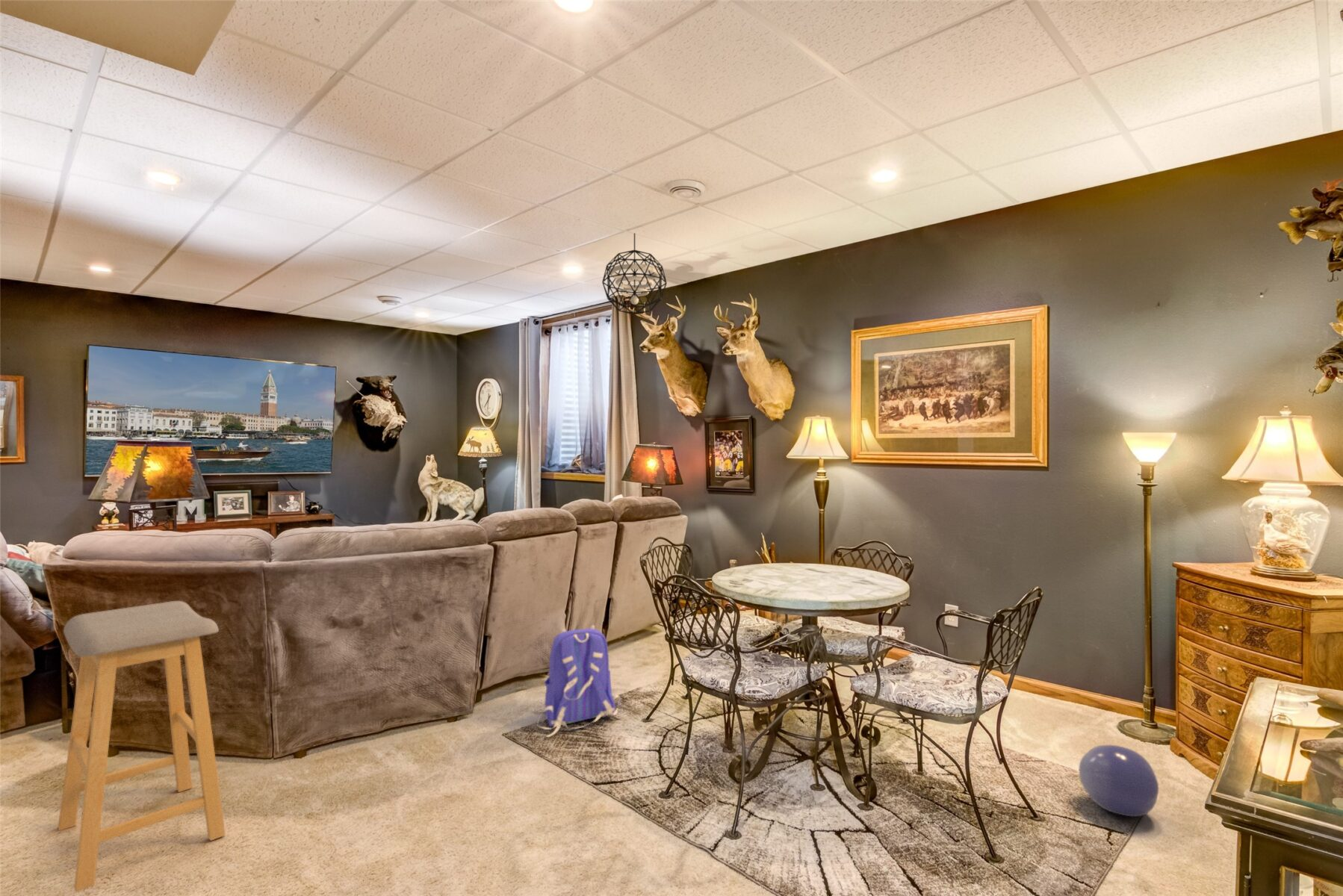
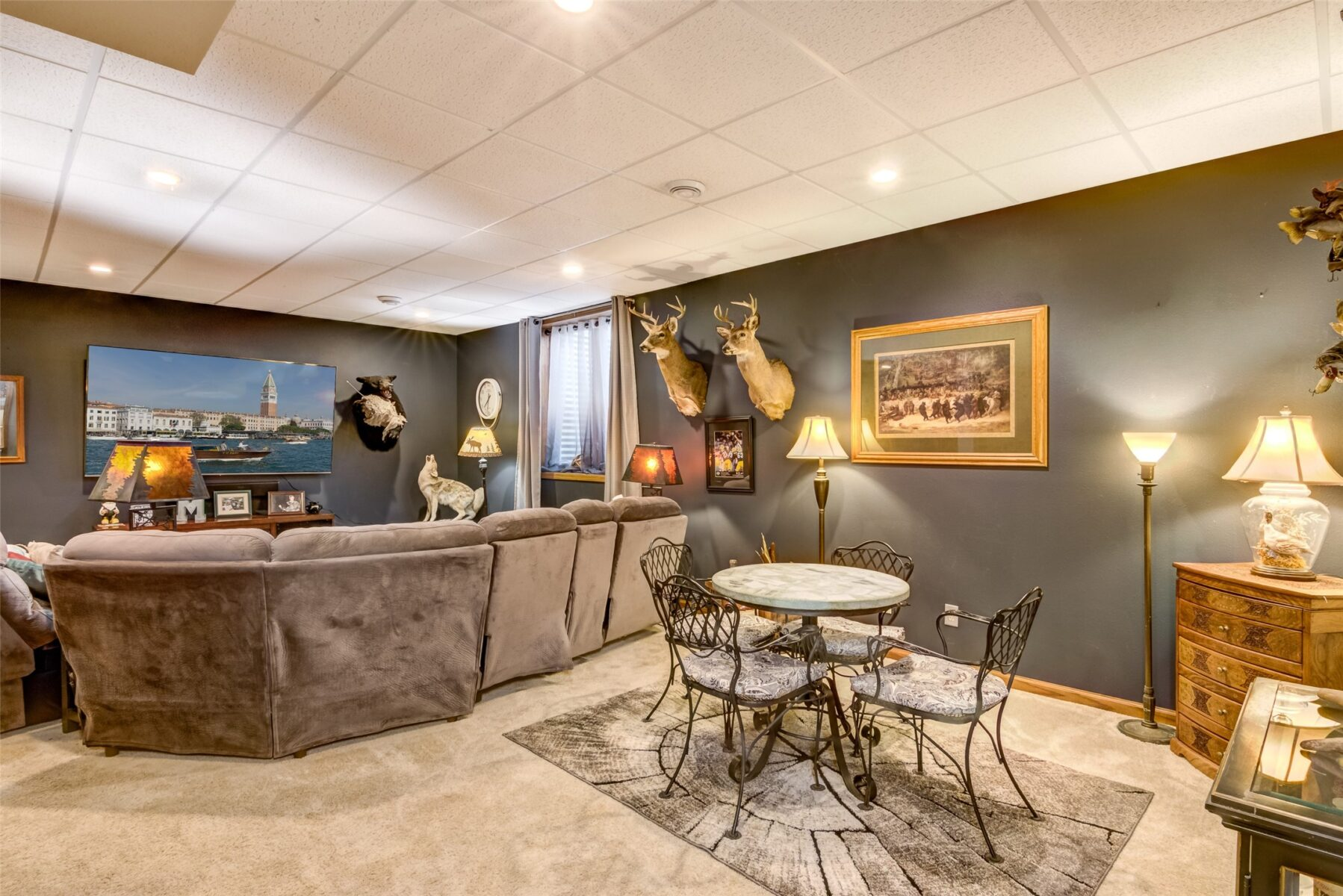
- ball [1078,744,1159,818]
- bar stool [58,600,226,893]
- pendant light [601,232,668,316]
- backpack [533,624,621,738]
